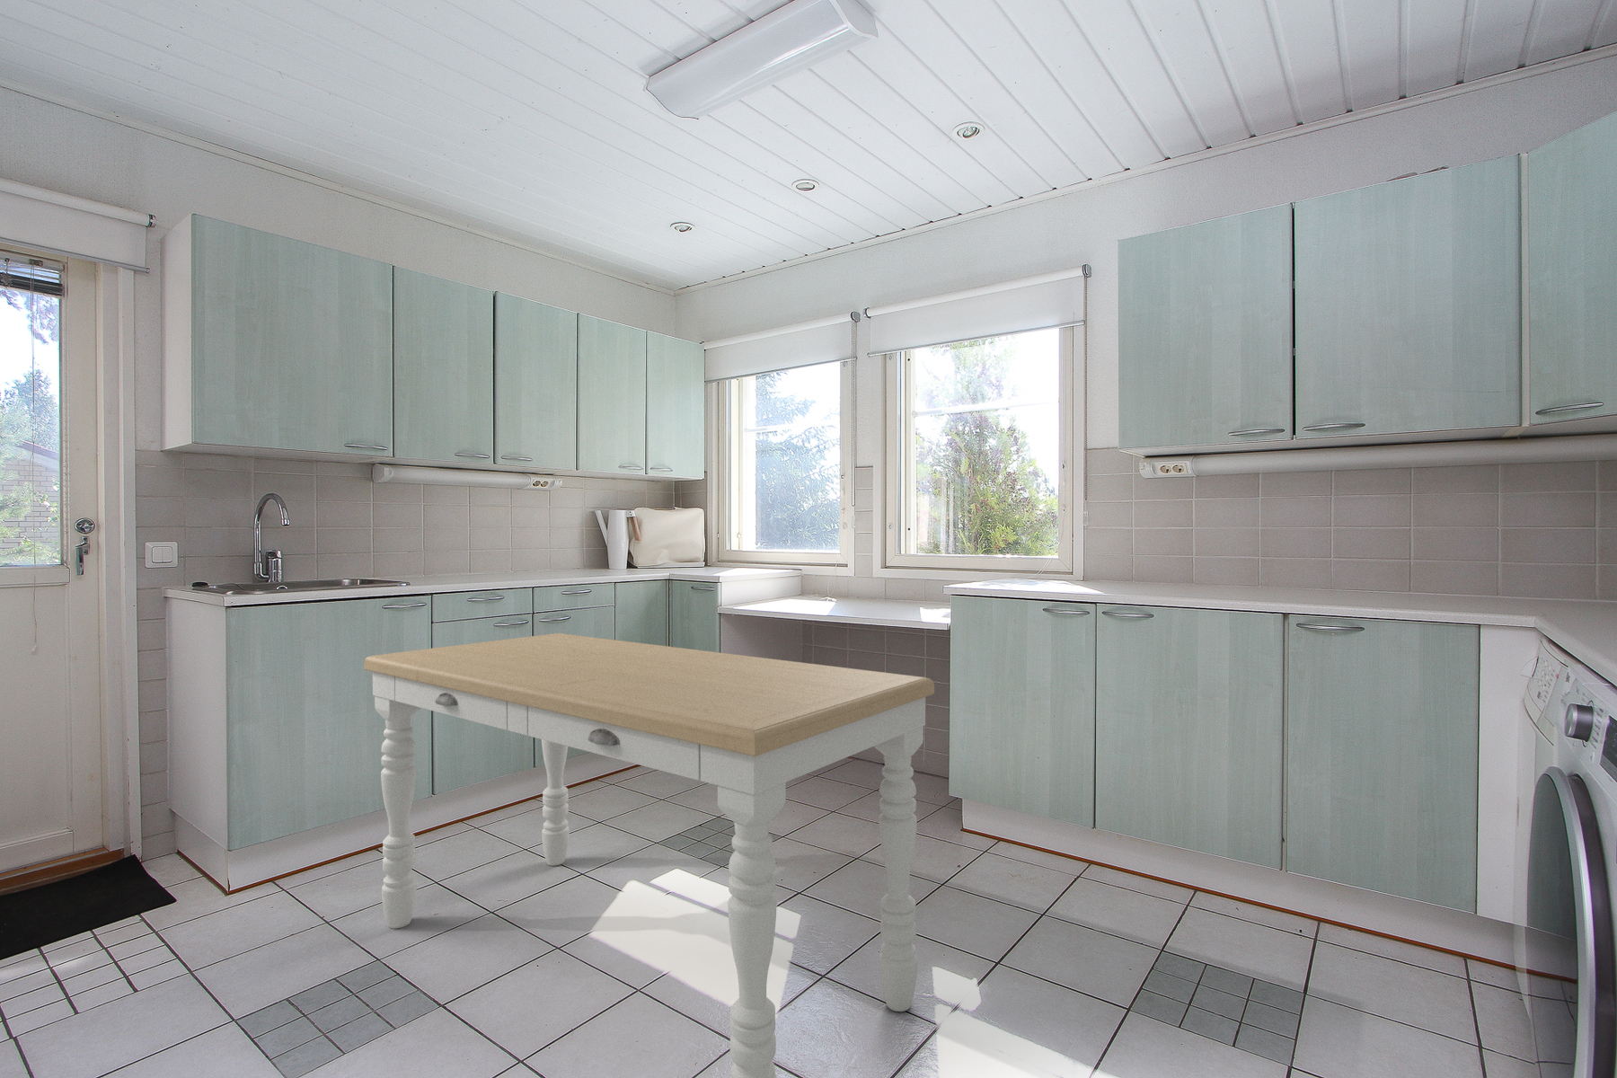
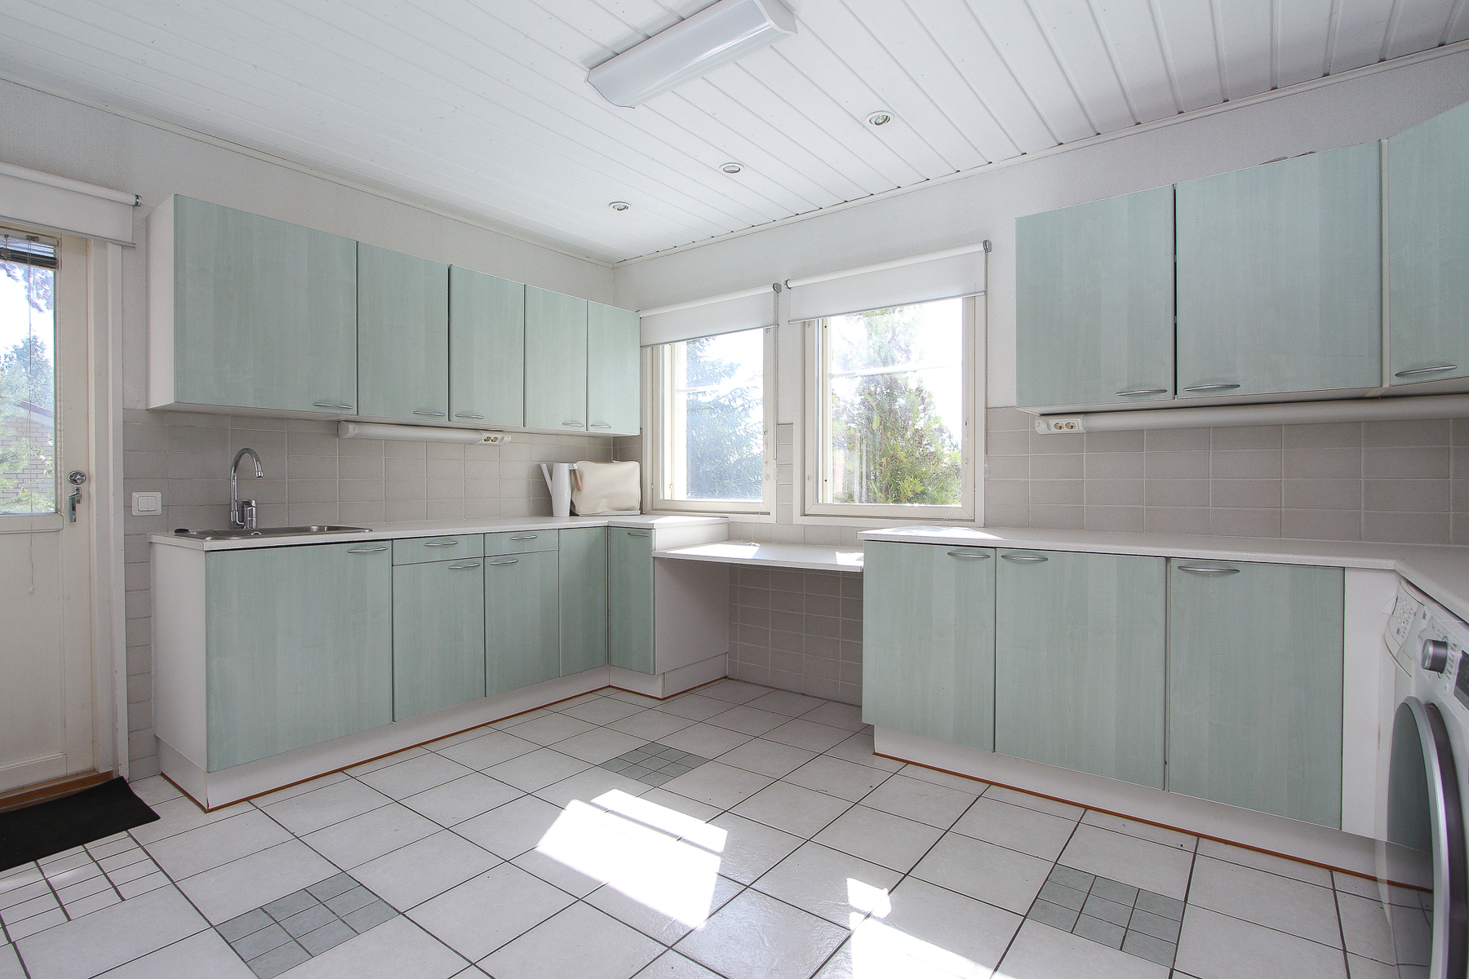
- dining table [363,633,935,1078]
